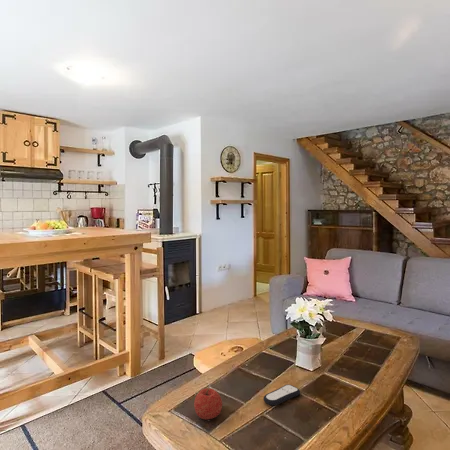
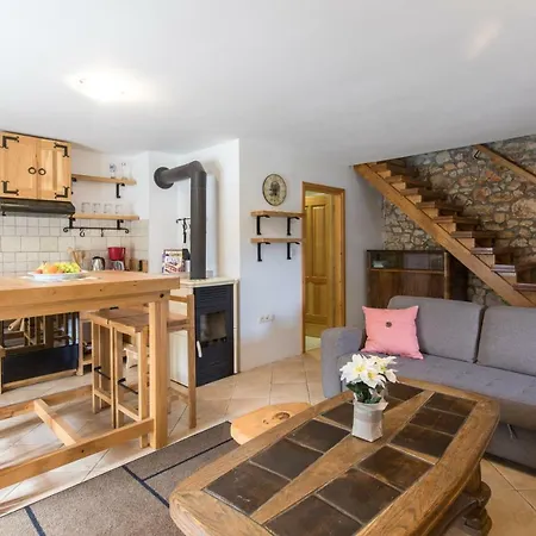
- remote control [262,384,301,406]
- fruit [193,387,223,421]
